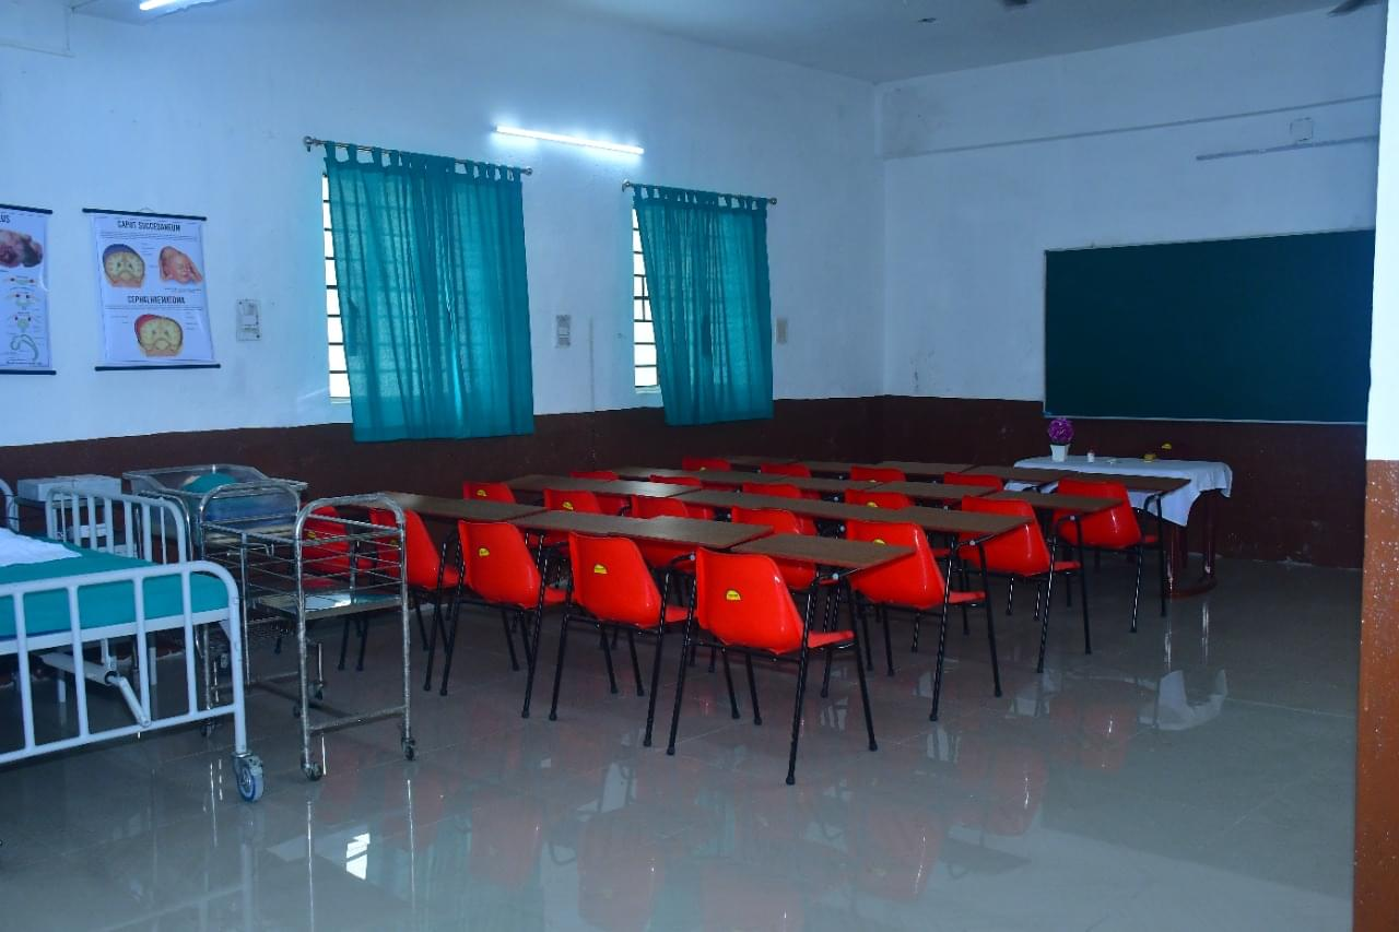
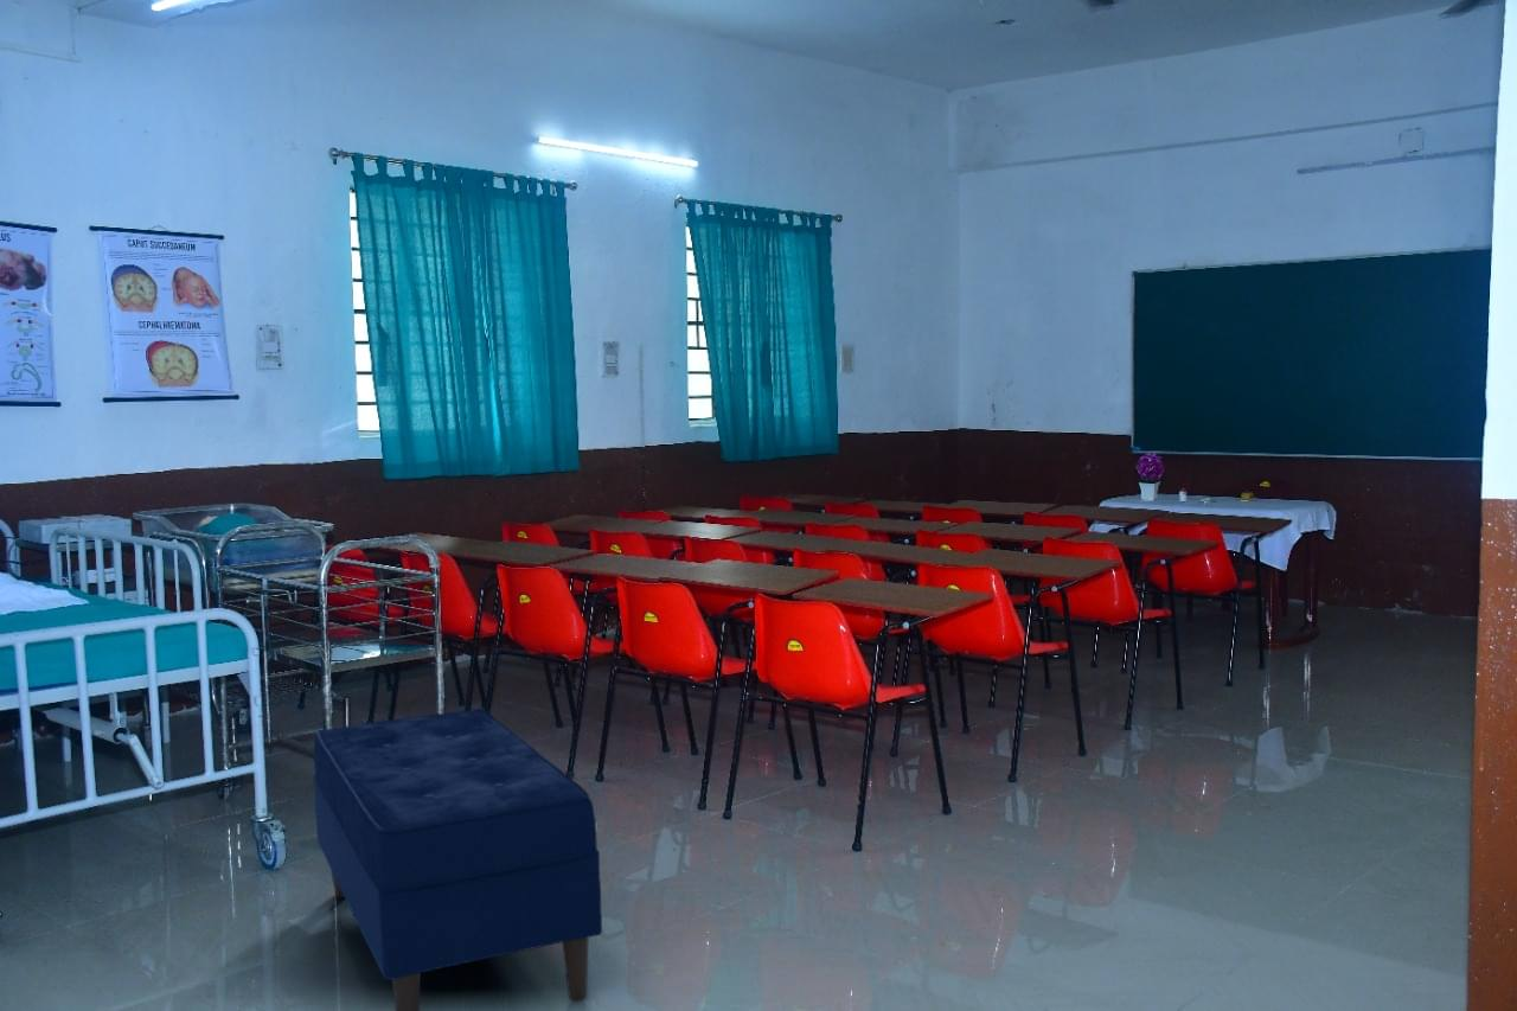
+ bench [313,708,603,1011]
